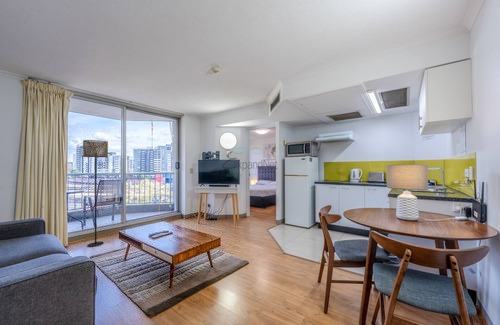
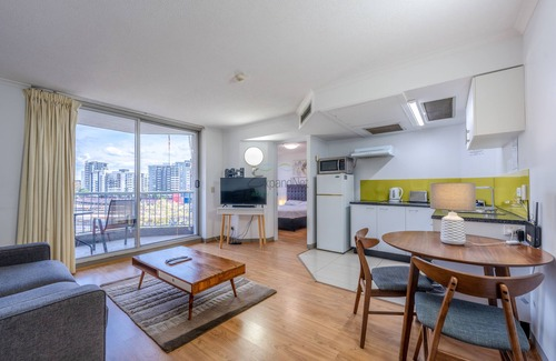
- floor lamp [82,139,109,248]
